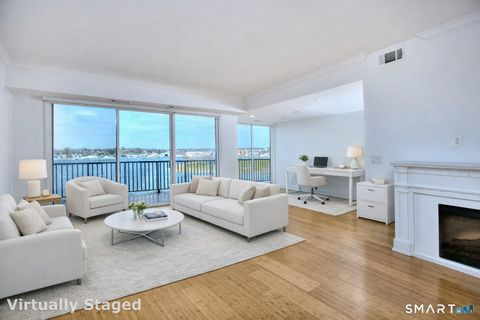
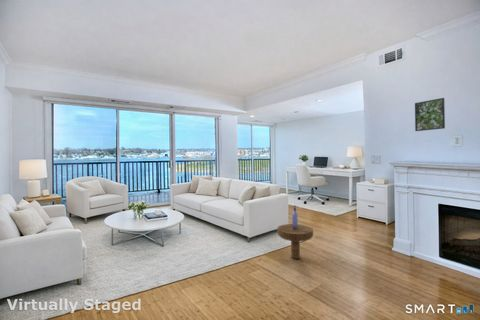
+ side table [277,204,314,260]
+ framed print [414,97,446,132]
